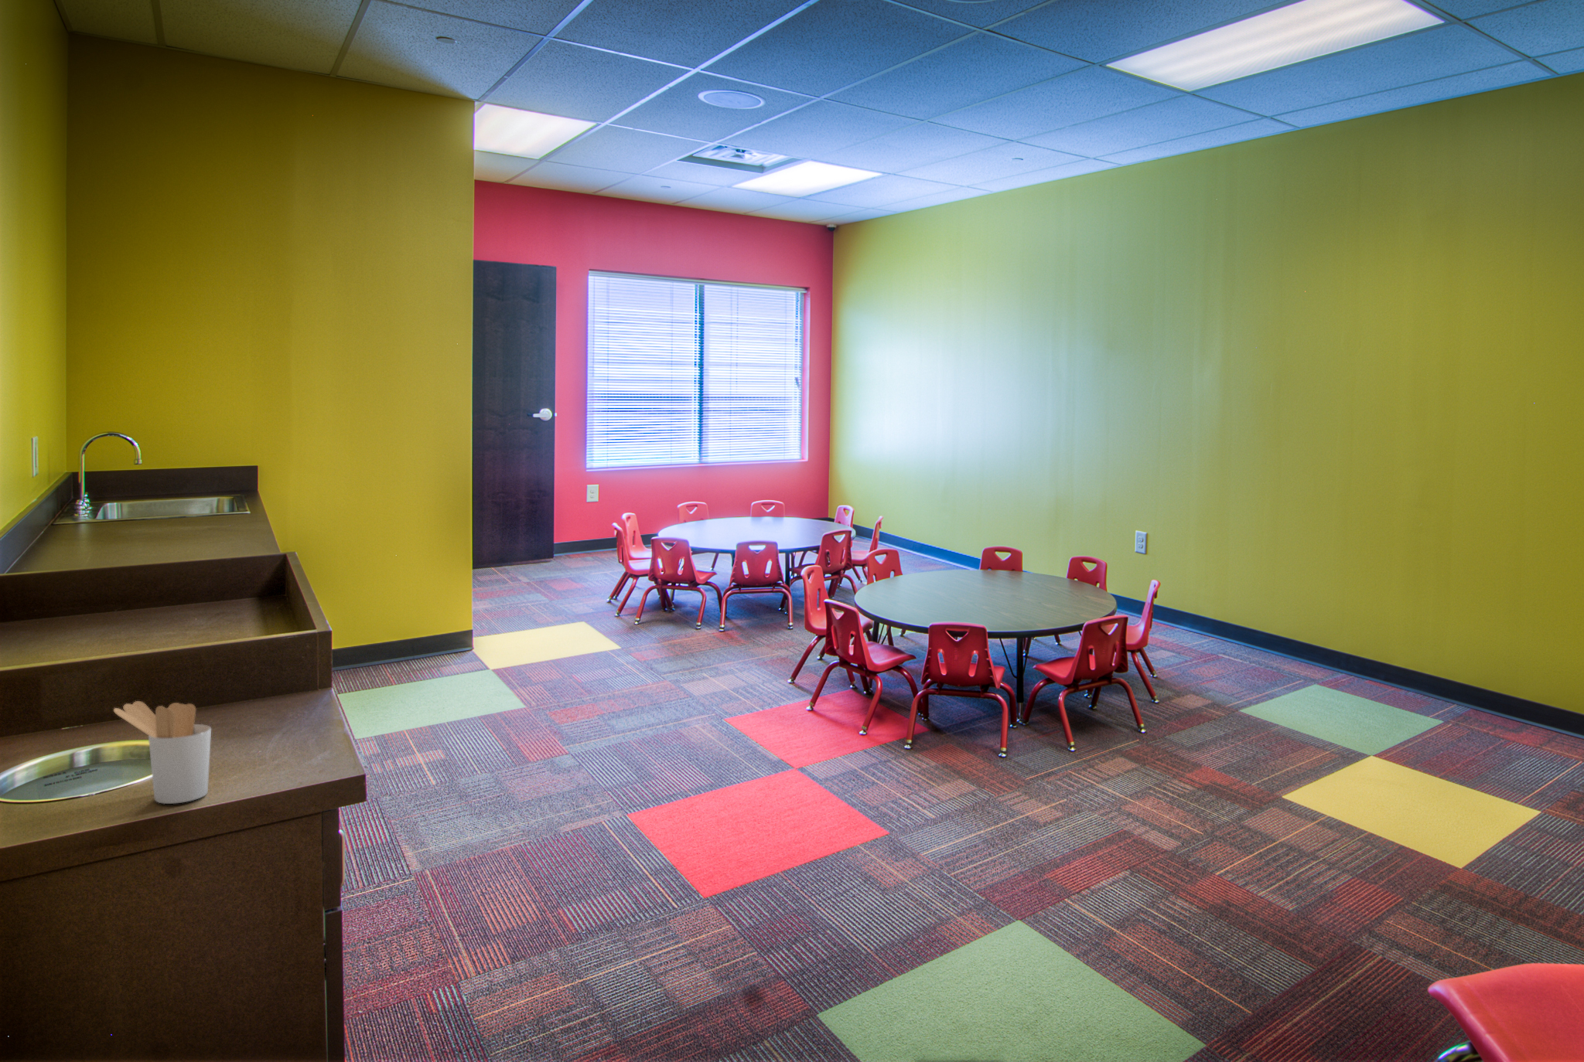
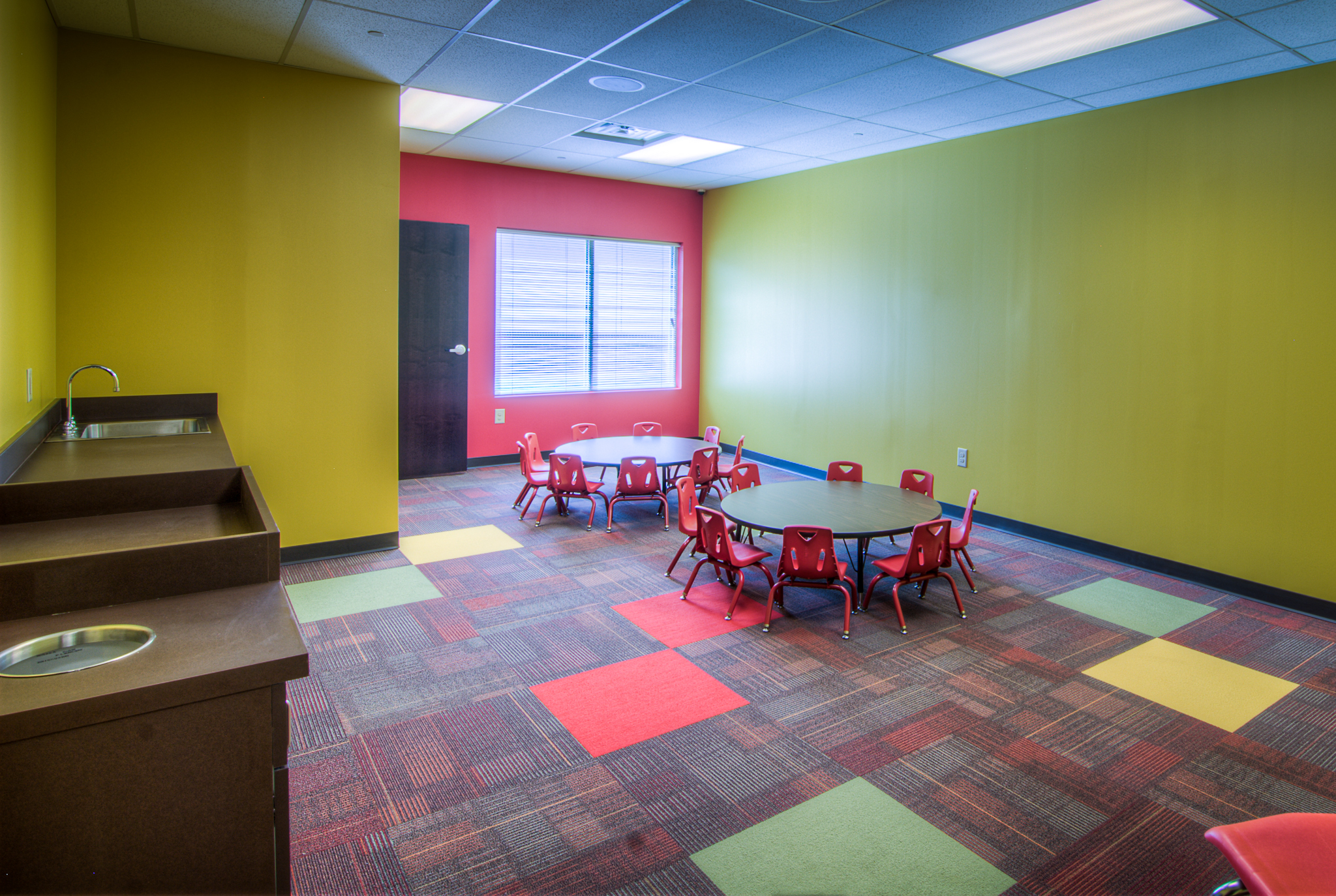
- utensil holder [113,700,212,805]
